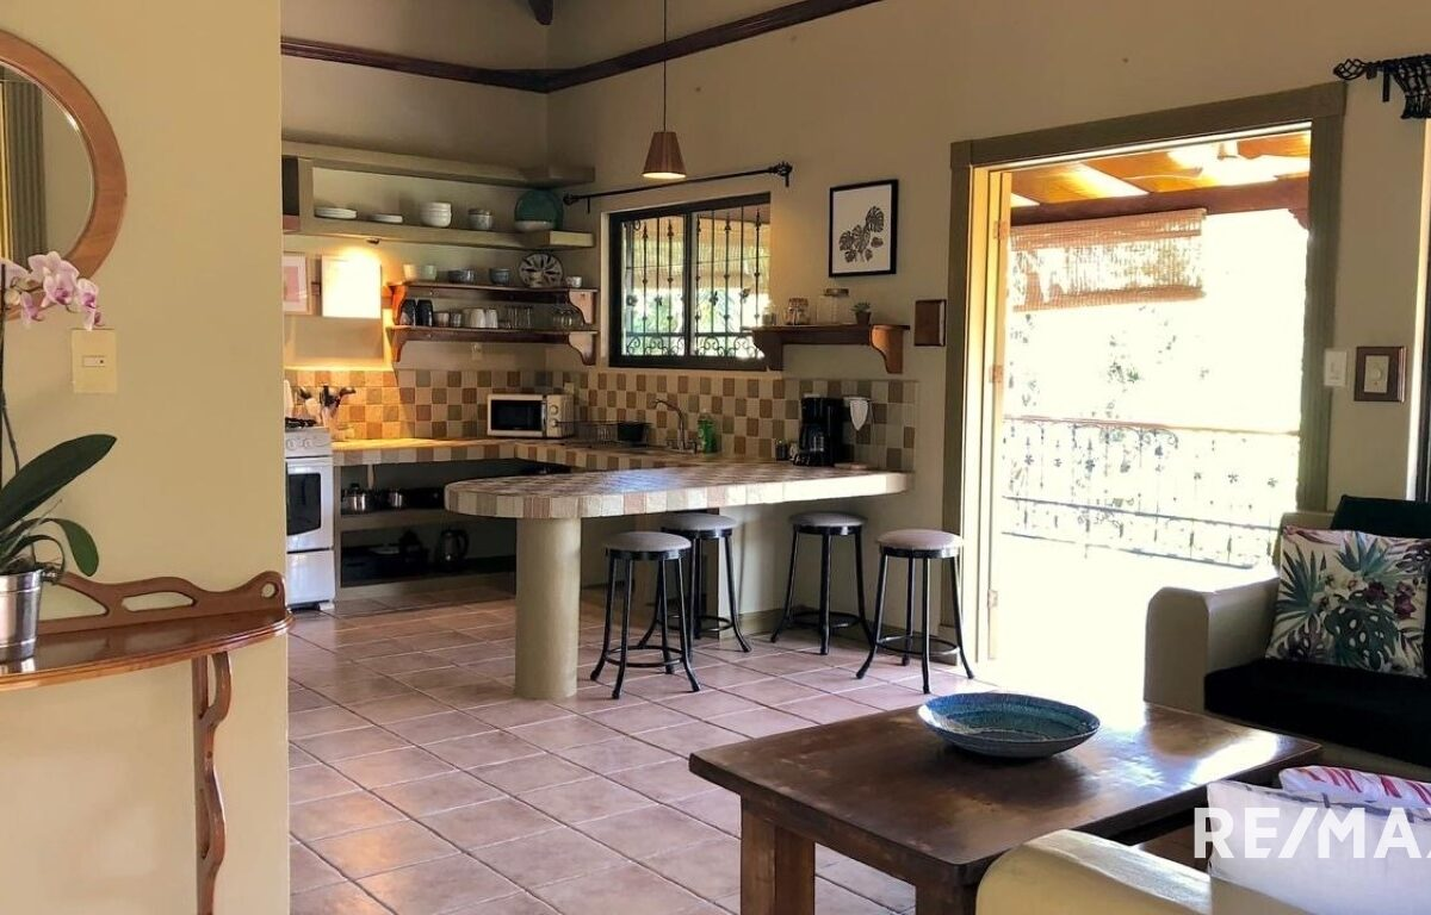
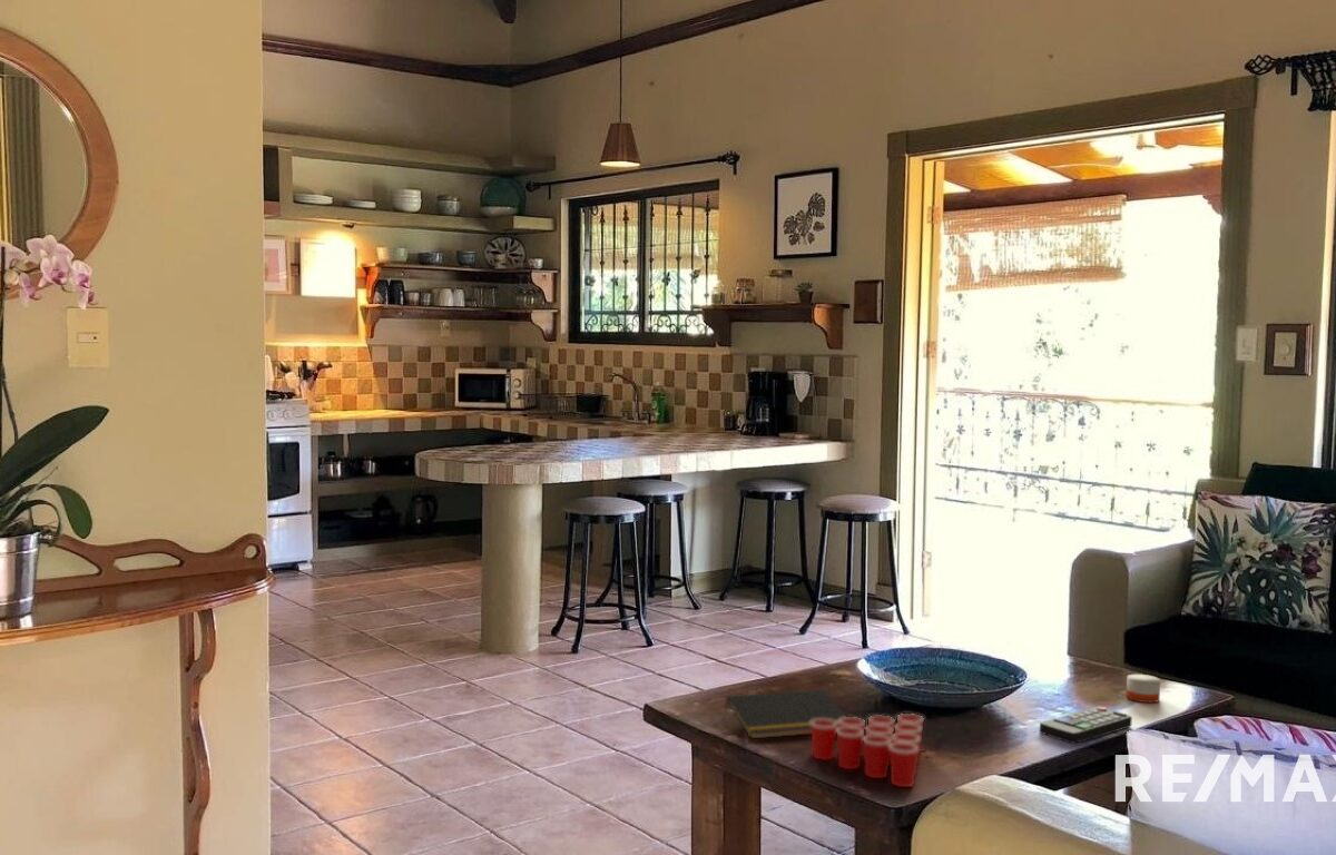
+ candle [1126,671,1161,704]
+ remote control [1039,706,1133,745]
+ cup [811,712,925,788]
+ notepad [723,688,847,740]
